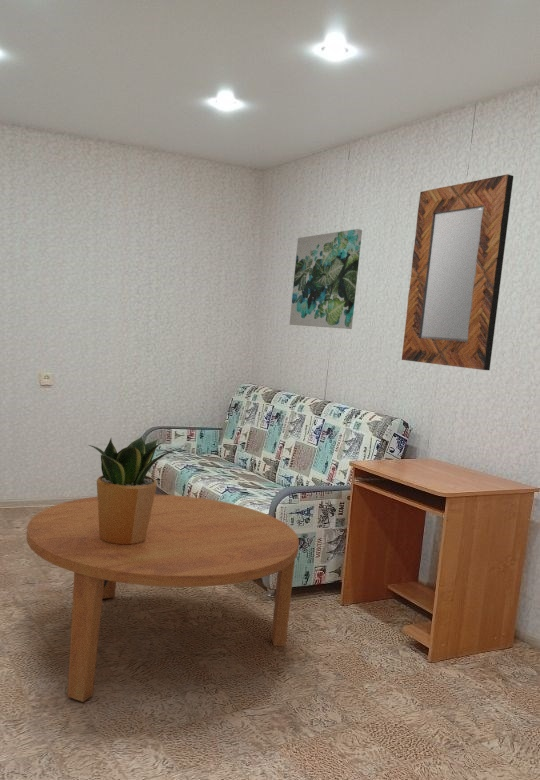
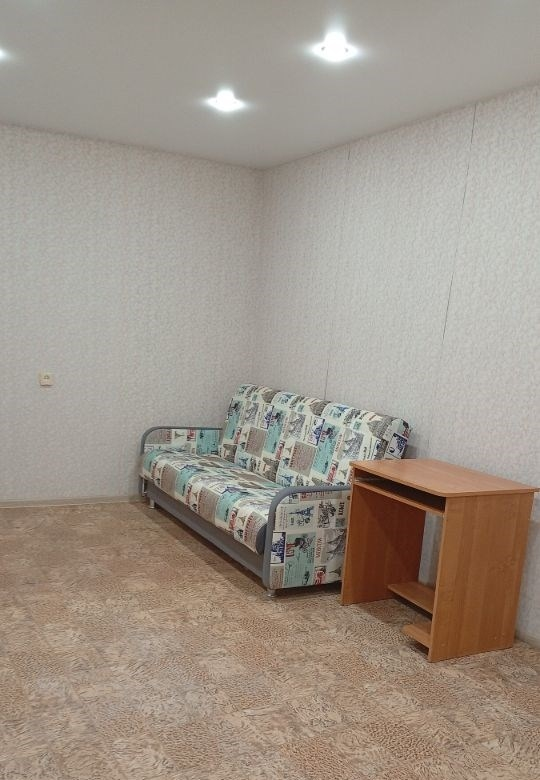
- potted plant [88,435,181,545]
- home mirror [401,173,514,371]
- coffee table [26,494,300,703]
- wall art [289,228,363,330]
